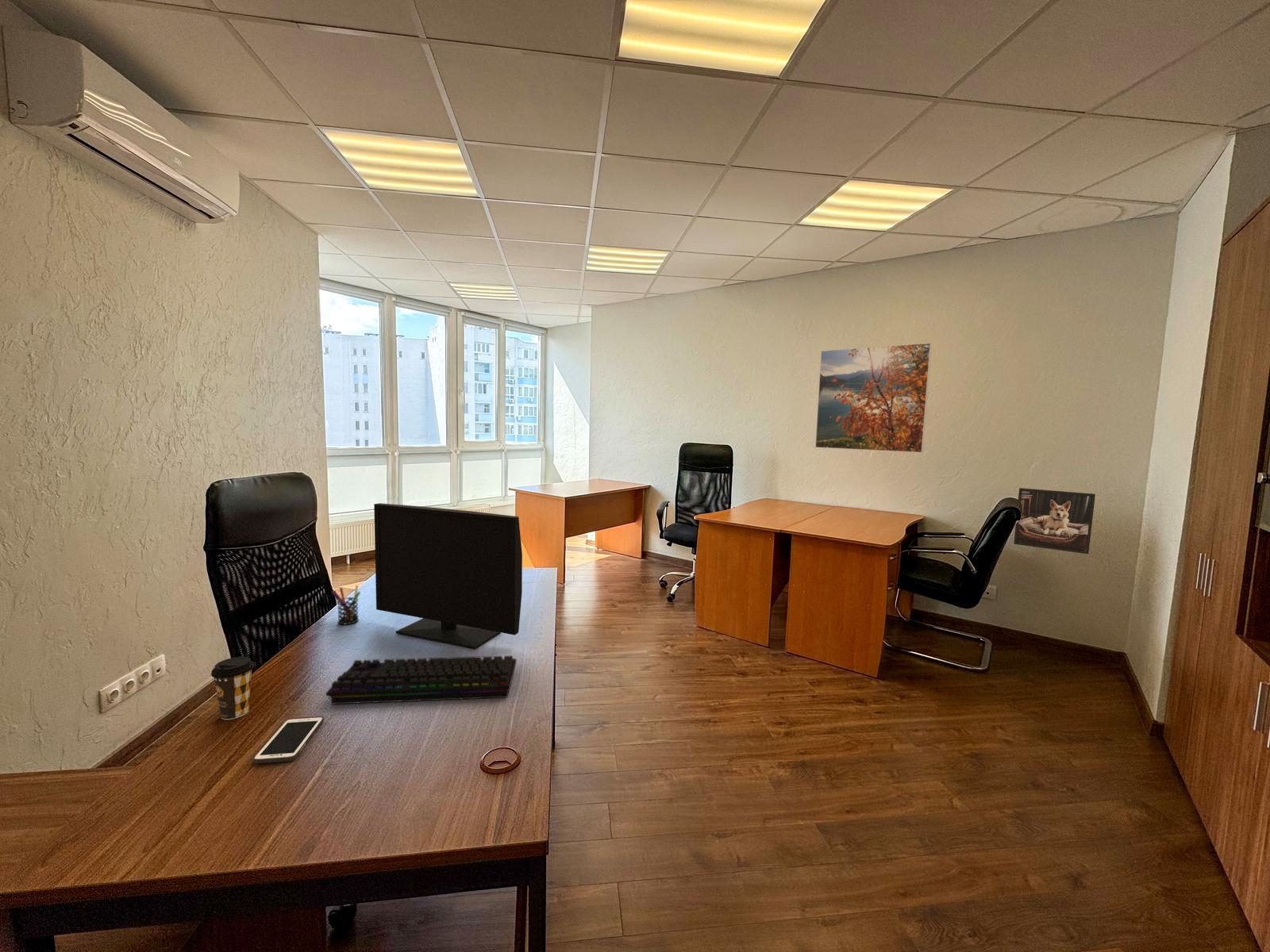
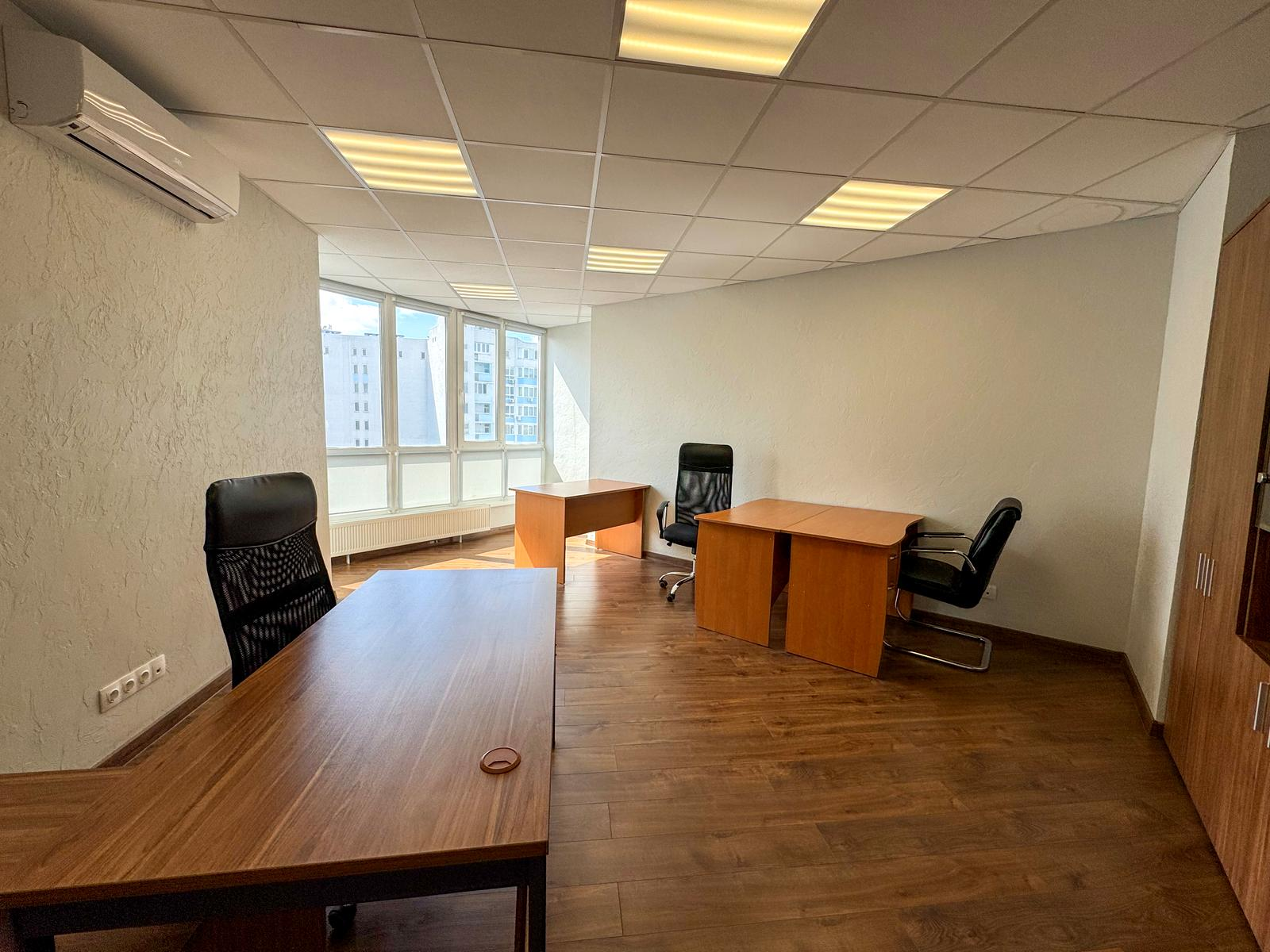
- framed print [1013,487,1096,555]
- pen holder [331,585,361,625]
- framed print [814,342,933,454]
- coffee cup [210,656,255,720]
- monitor [373,502,523,650]
- cell phone [252,716,325,764]
- keyboard [325,655,518,705]
